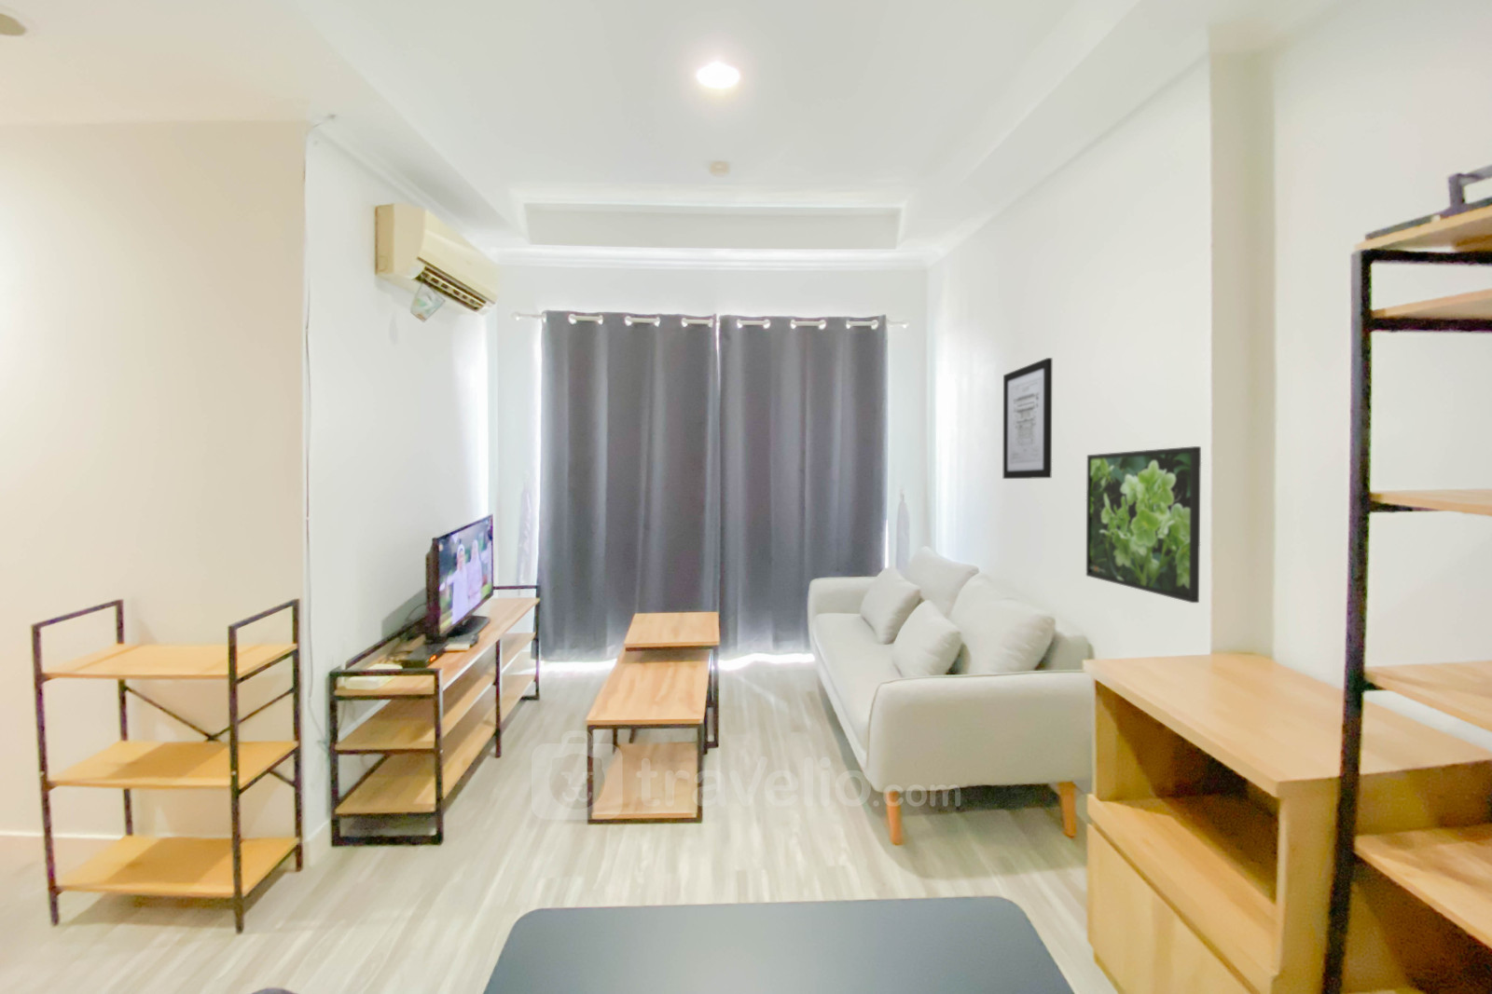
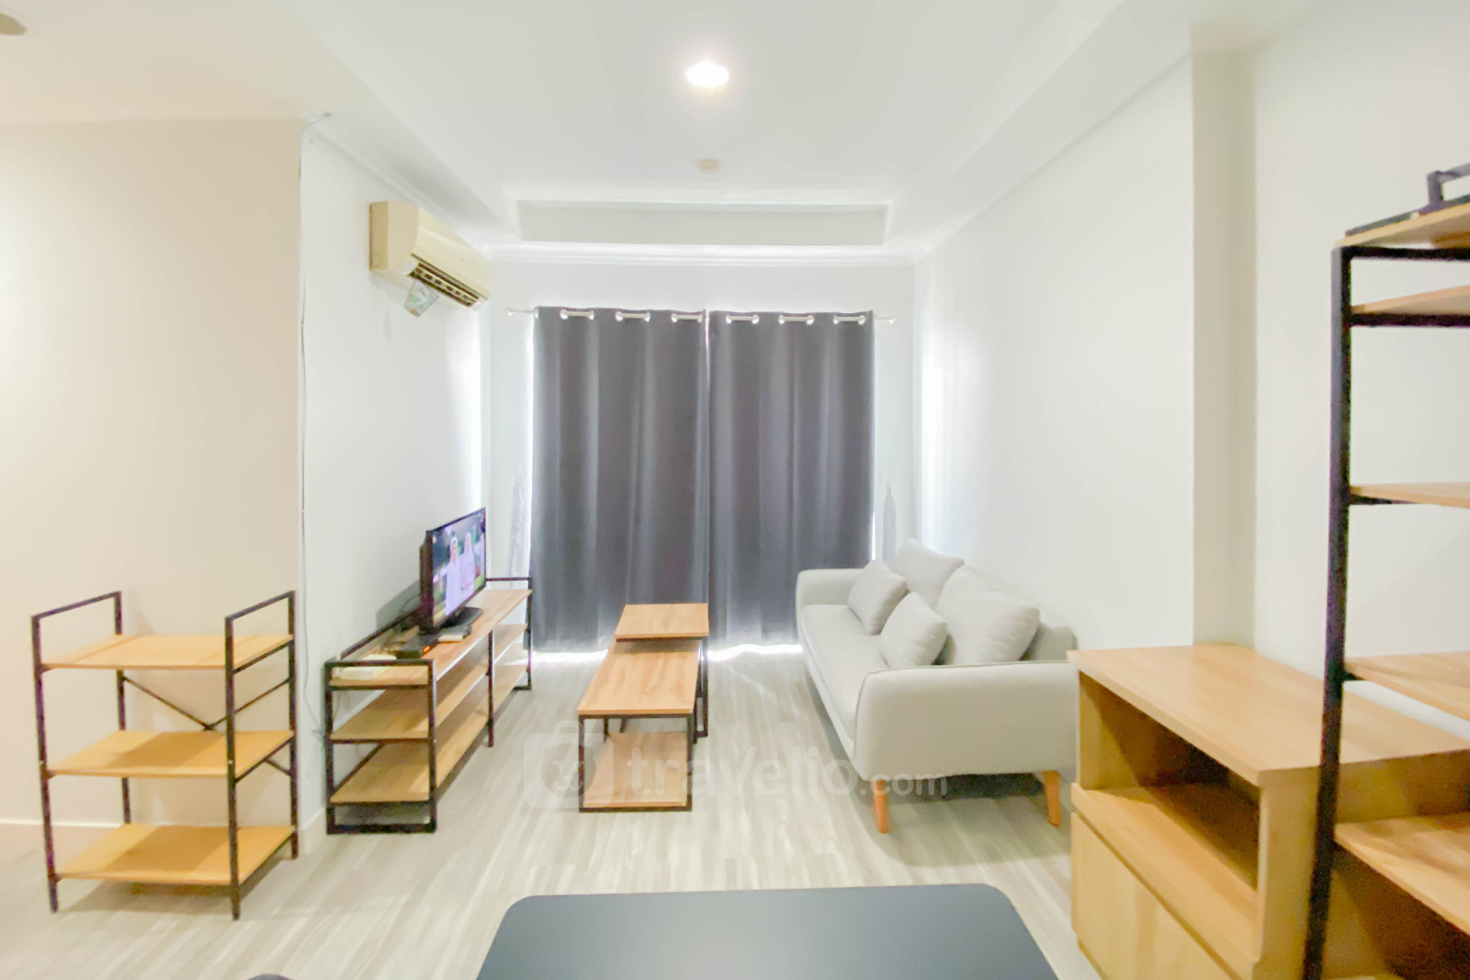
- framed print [1086,445,1202,604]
- wall art [1002,357,1052,479]
